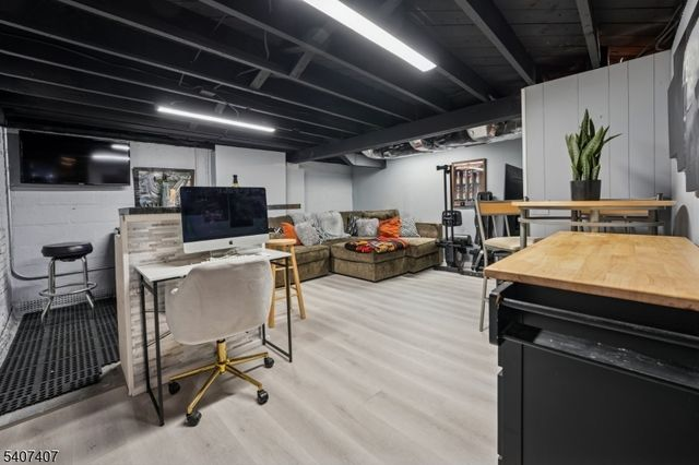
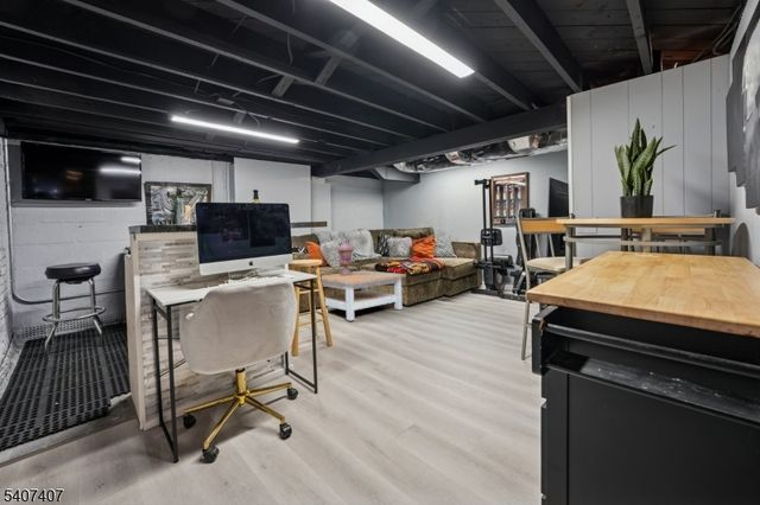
+ coffee table [315,269,407,321]
+ decorative urn [334,237,357,276]
